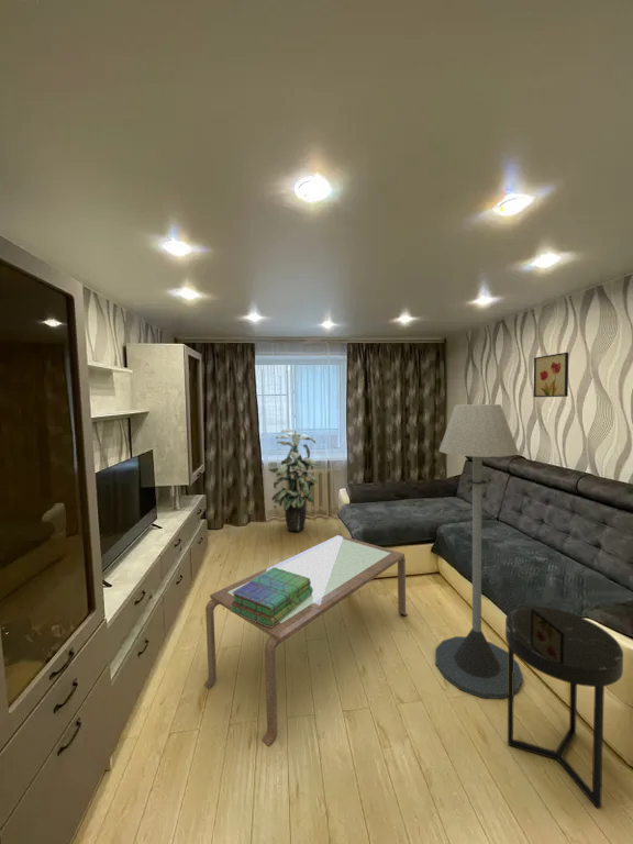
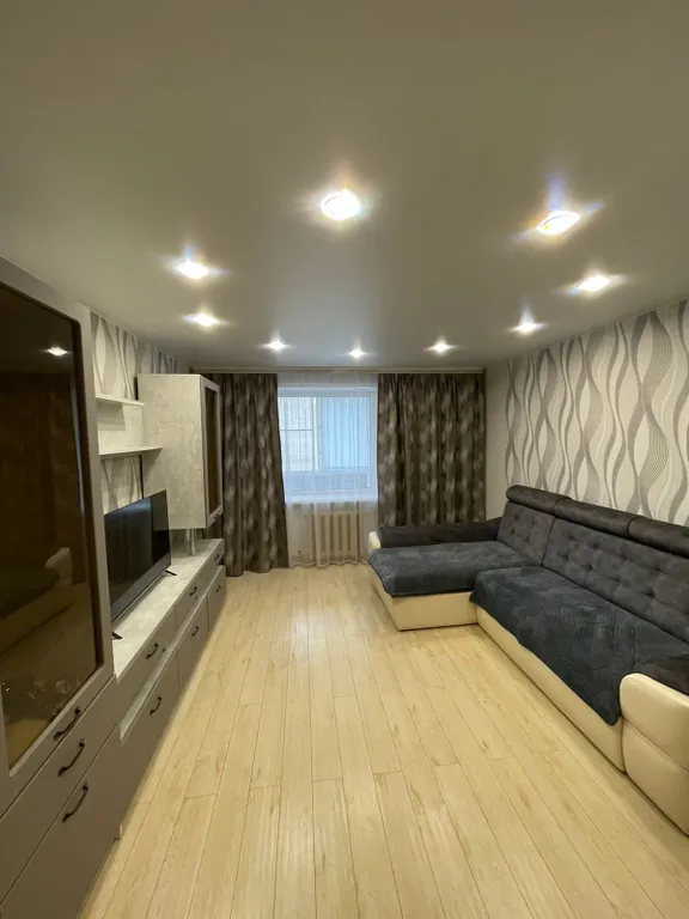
- coffee table [203,534,409,747]
- side table [504,606,624,809]
- stack of books [229,567,313,628]
- floor lamp [434,403,524,700]
- wall art [533,352,569,398]
- indoor plant [267,429,319,532]
